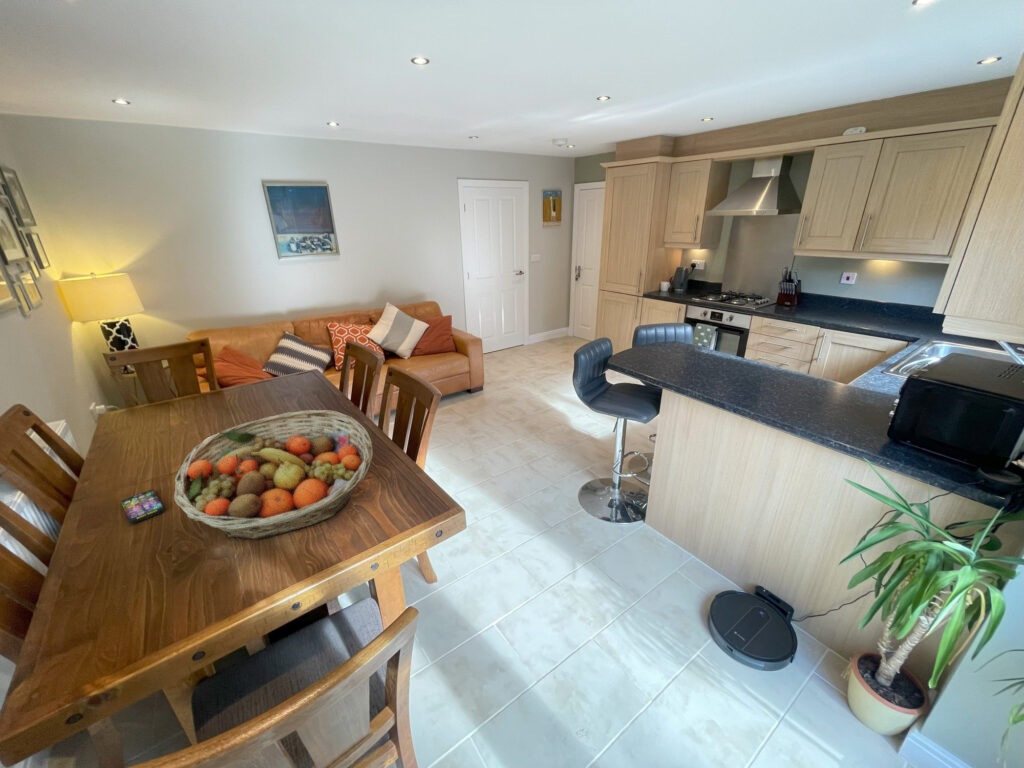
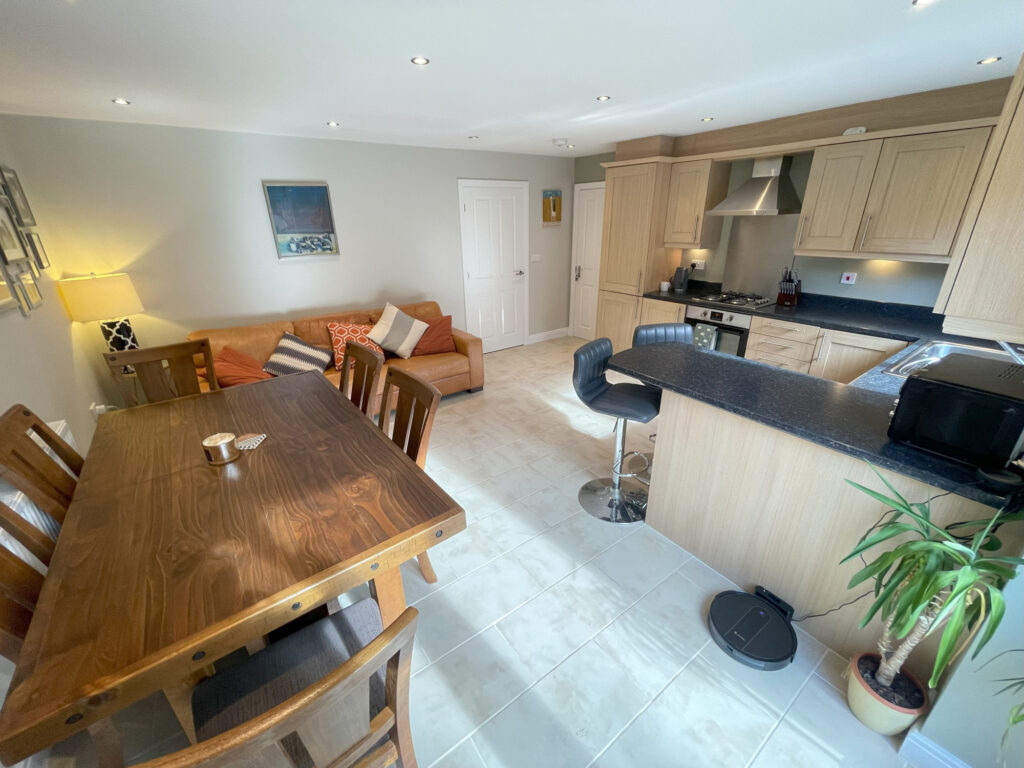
- fruit basket [173,409,374,541]
- smartphone [120,489,165,525]
